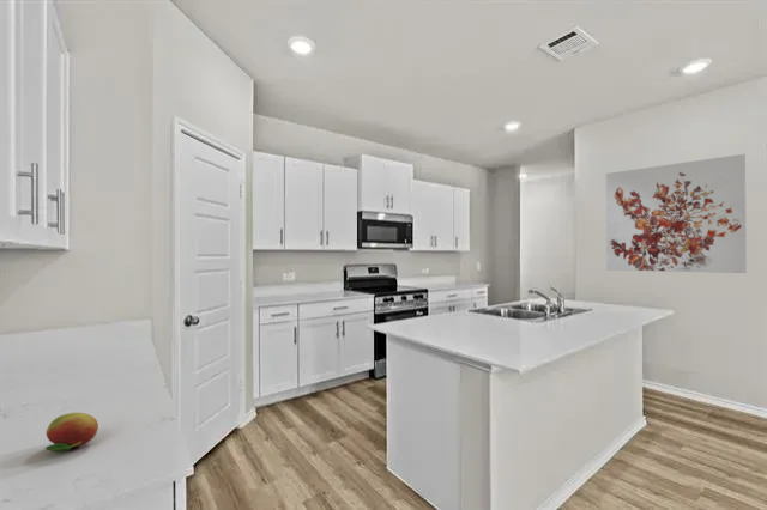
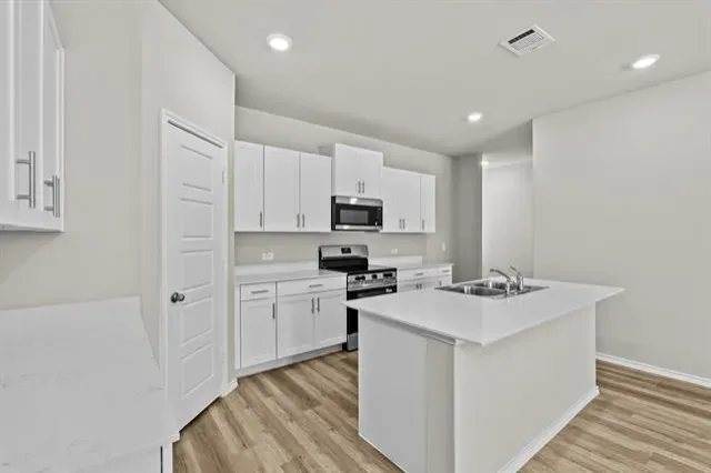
- wall art [605,153,748,274]
- fruit [44,412,99,453]
